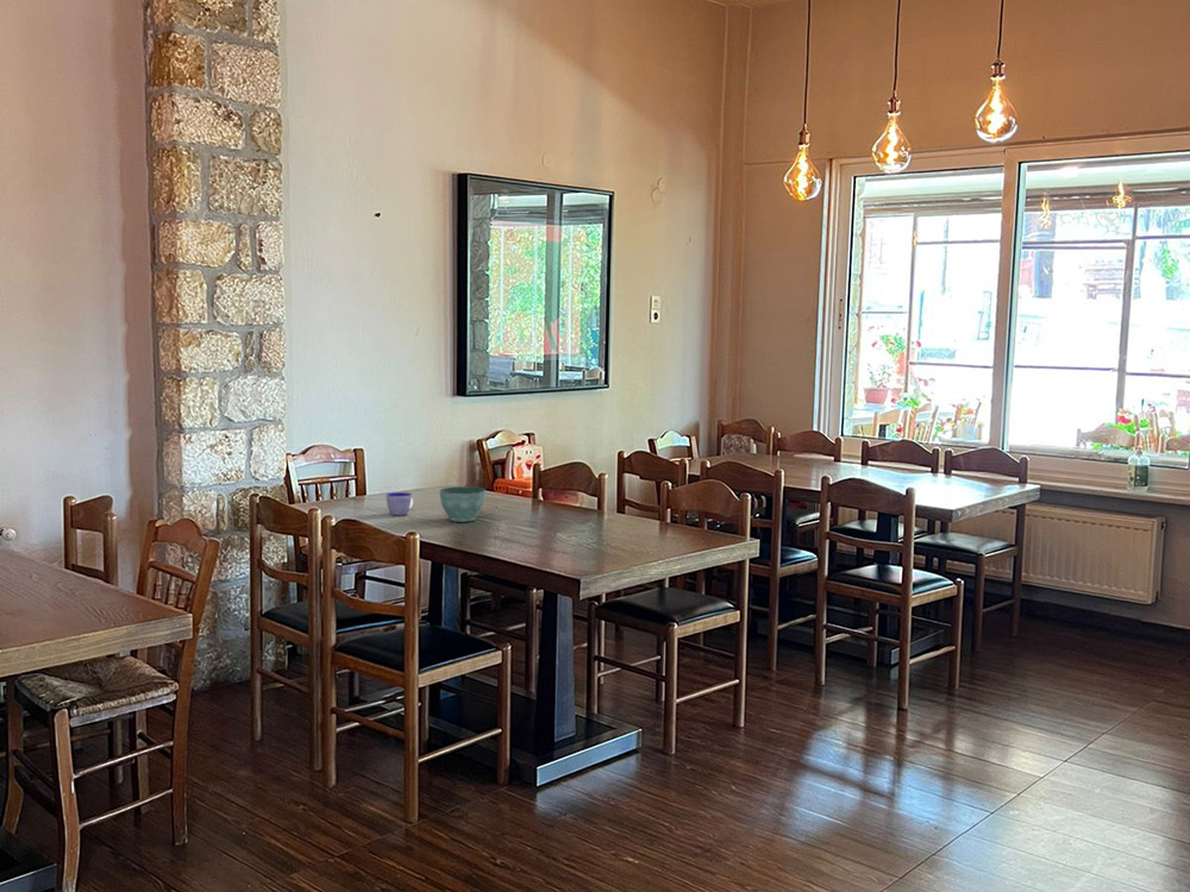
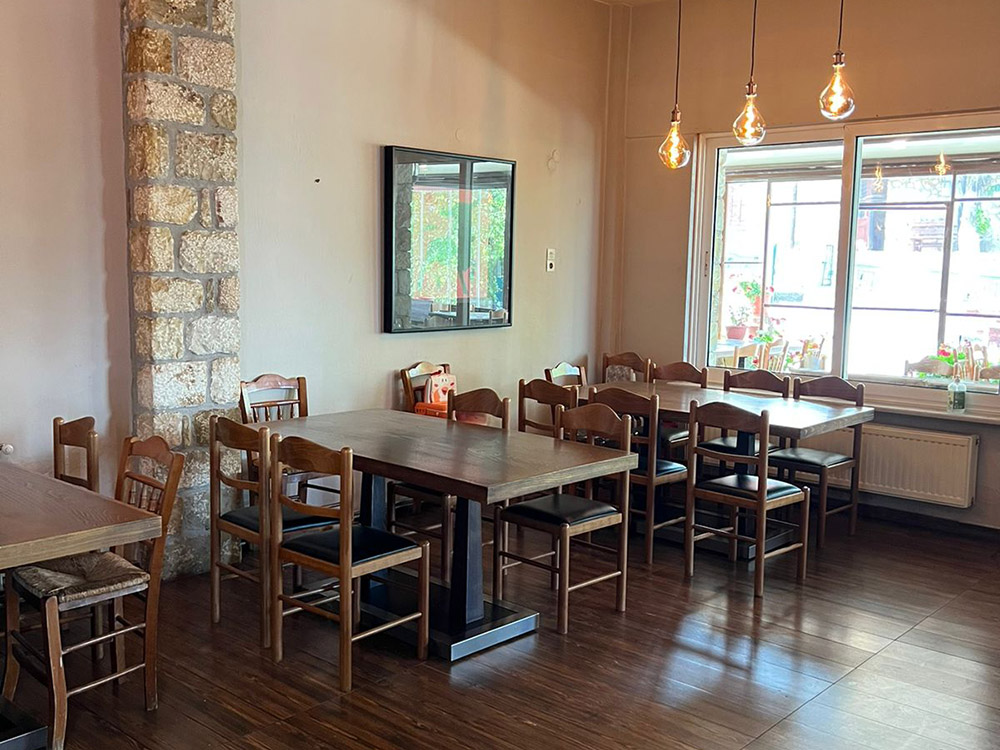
- cup [386,491,414,516]
- flower pot [438,485,487,523]
